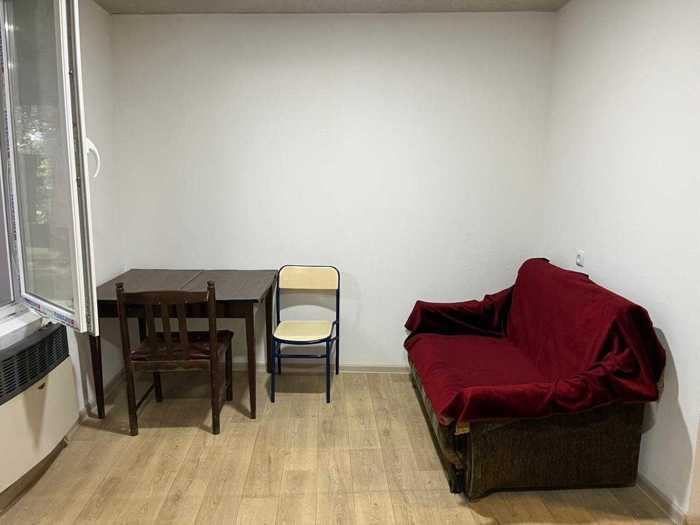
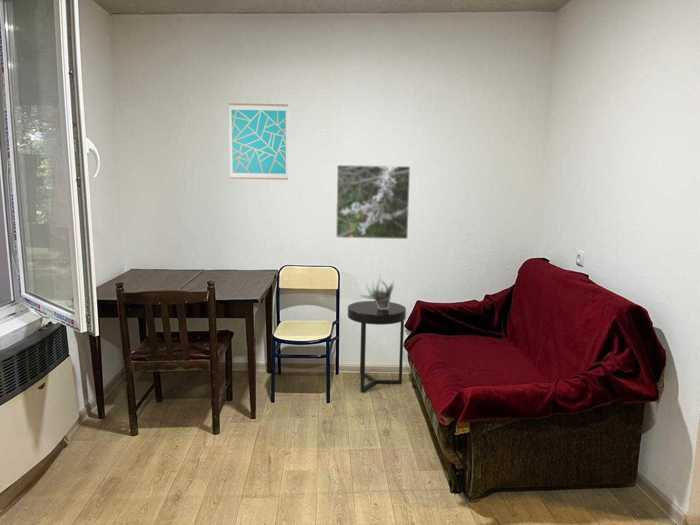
+ wall art [228,102,289,181]
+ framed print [335,164,411,240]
+ side table [347,300,407,393]
+ succulent plant [359,273,395,310]
